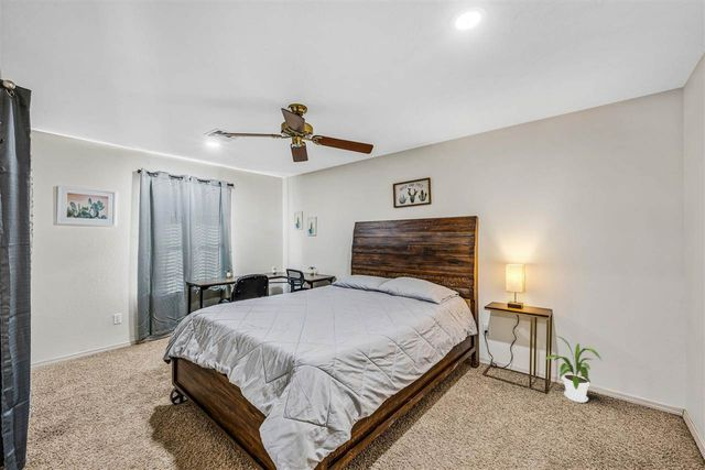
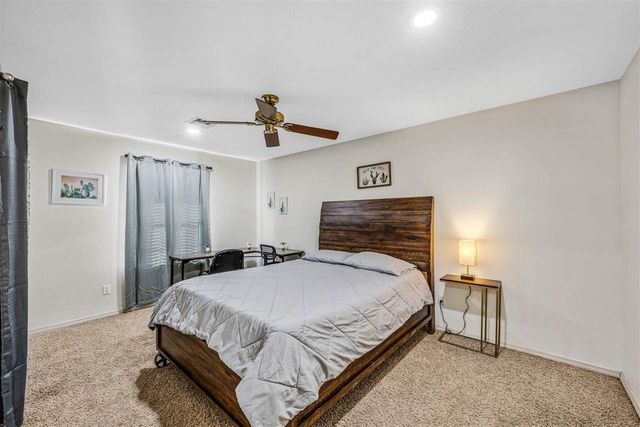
- house plant [543,334,603,404]
